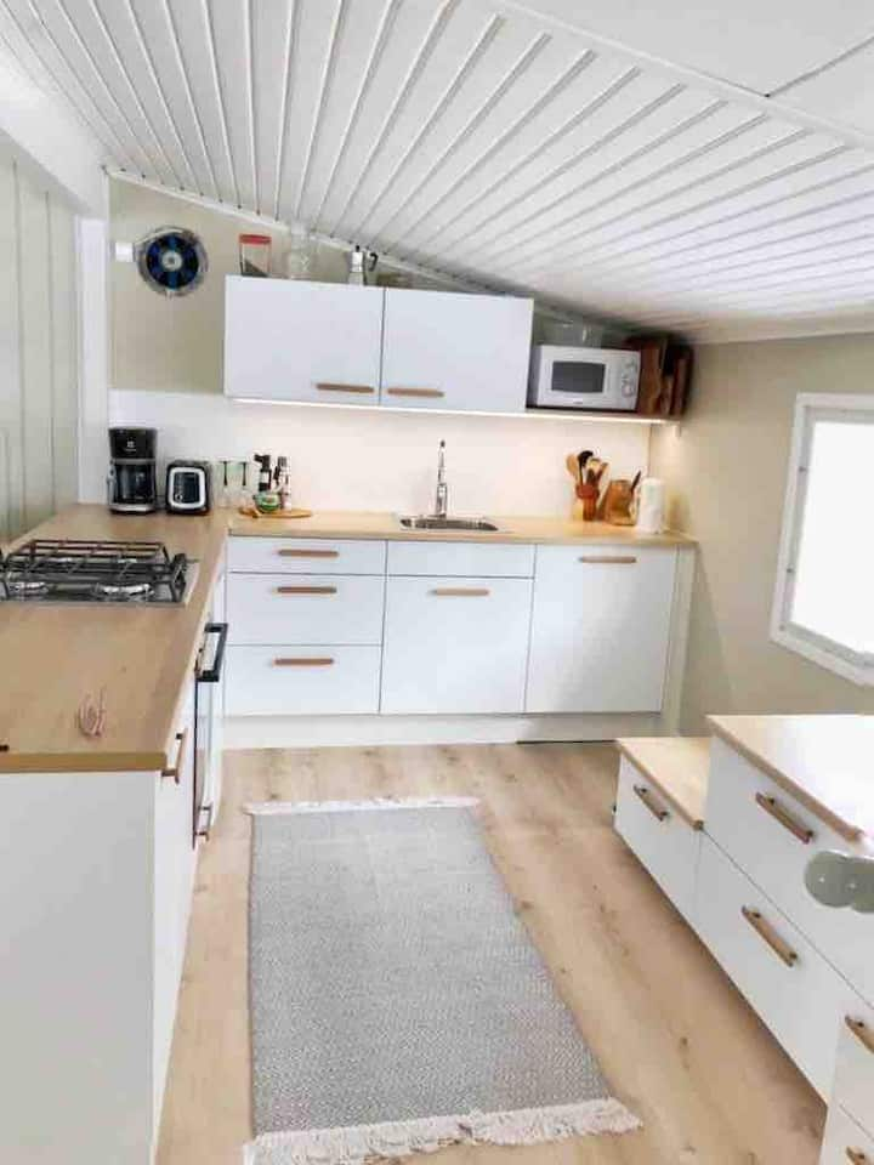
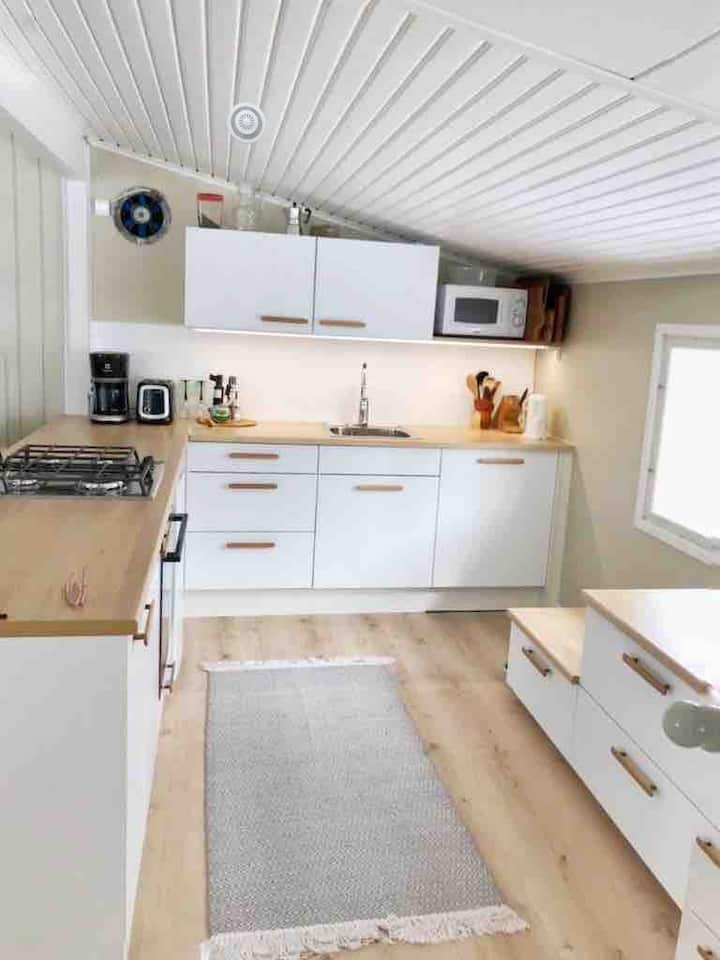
+ smoke detector [226,102,267,144]
